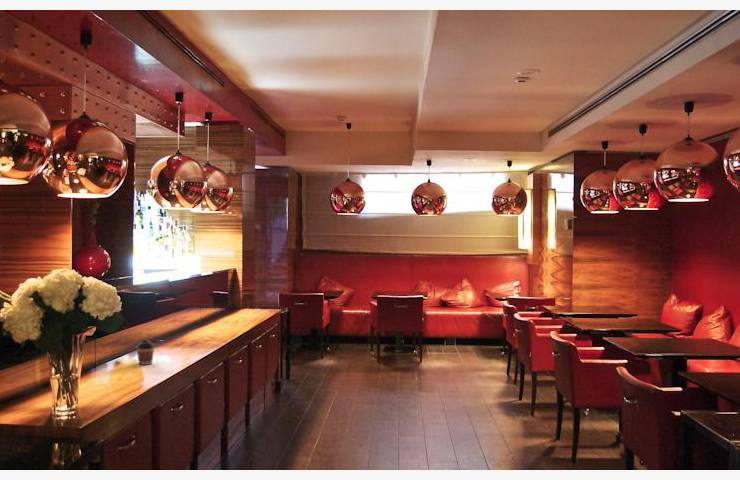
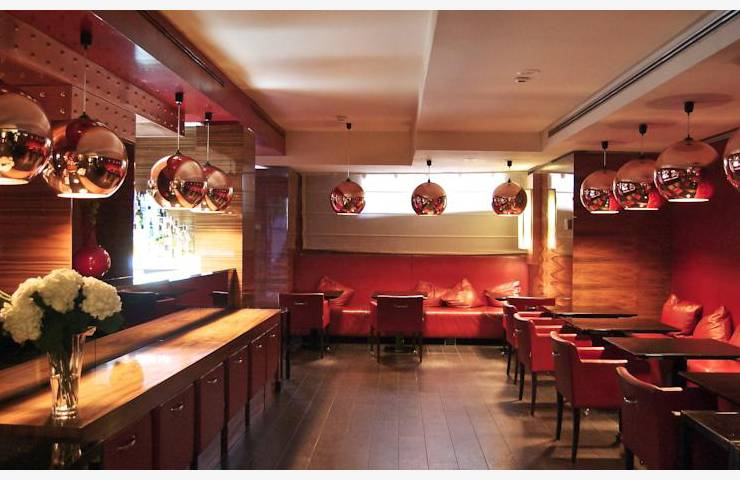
- coffee cup [136,339,155,366]
